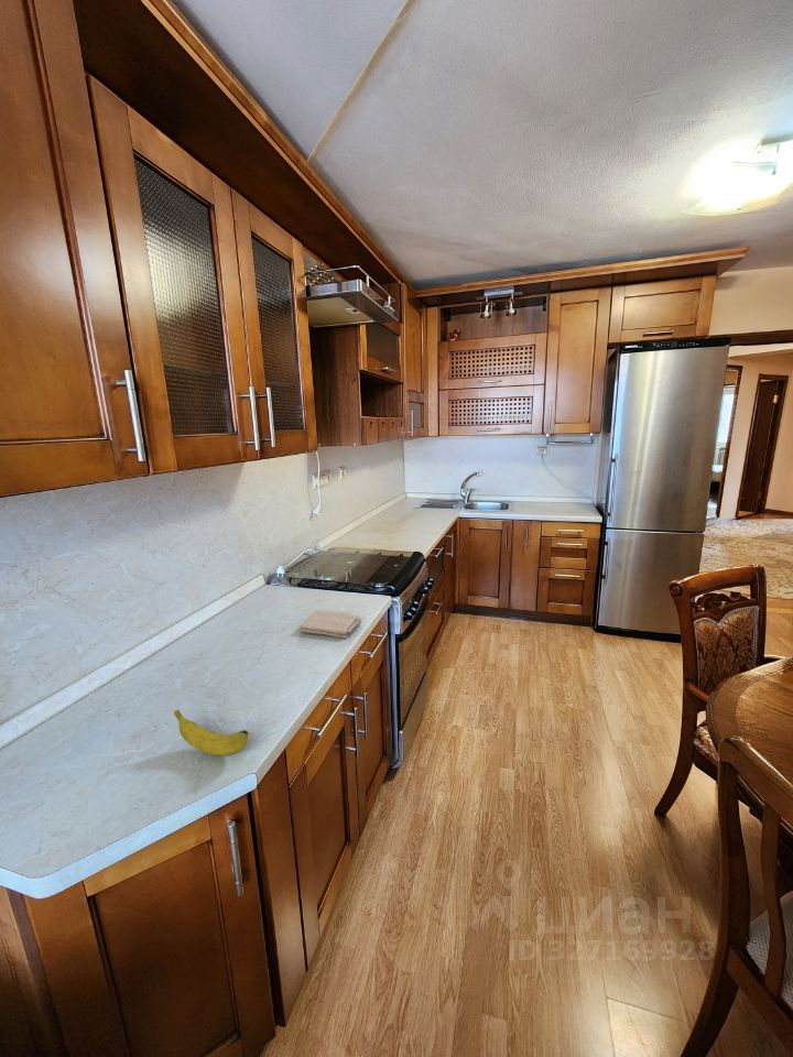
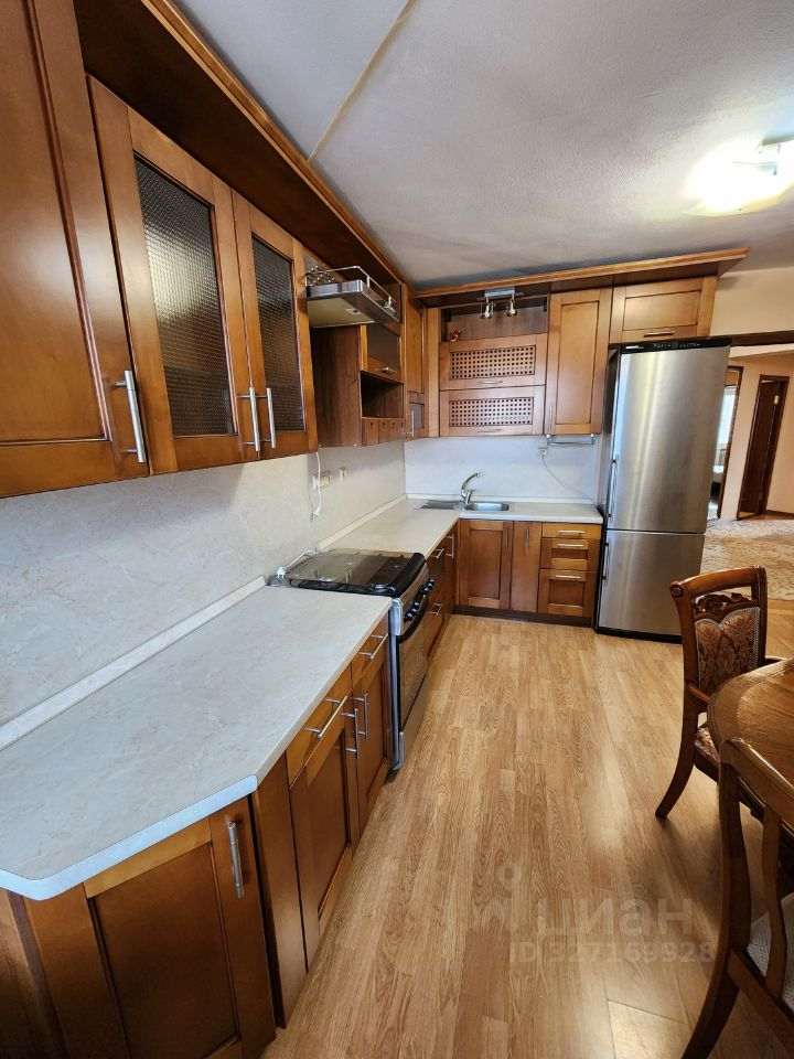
- washcloth [298,609,362,640]
- banana [173,709,250,756]
